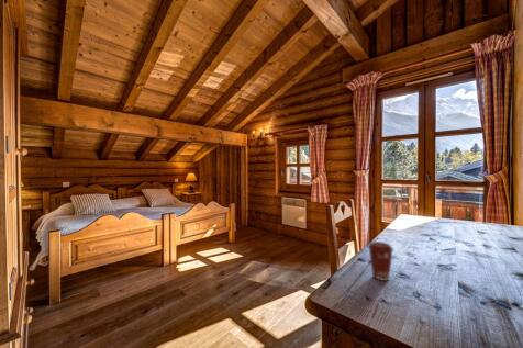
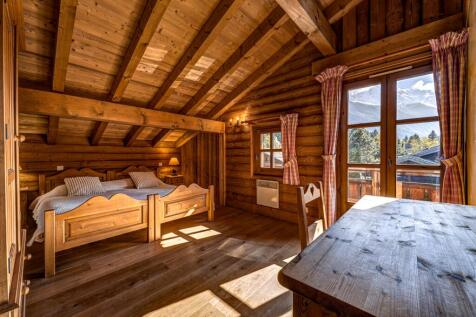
- coffee cup [367,240,394,282]
